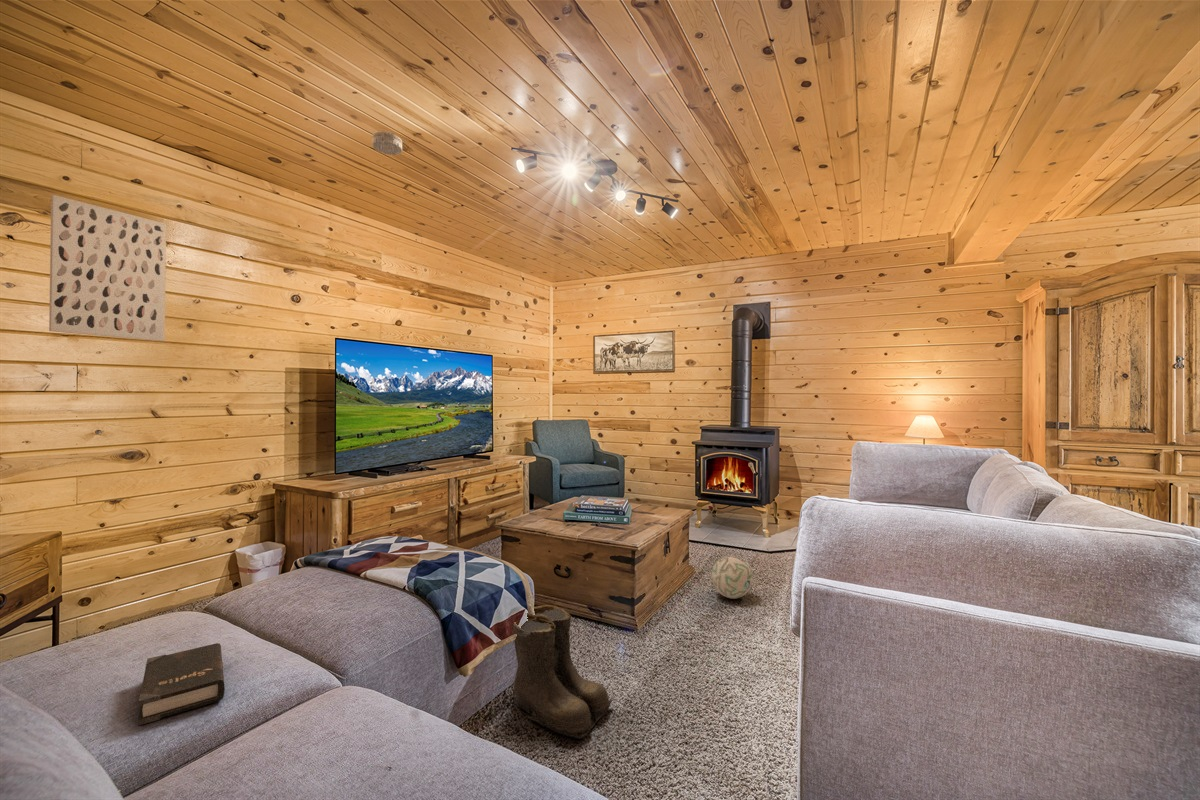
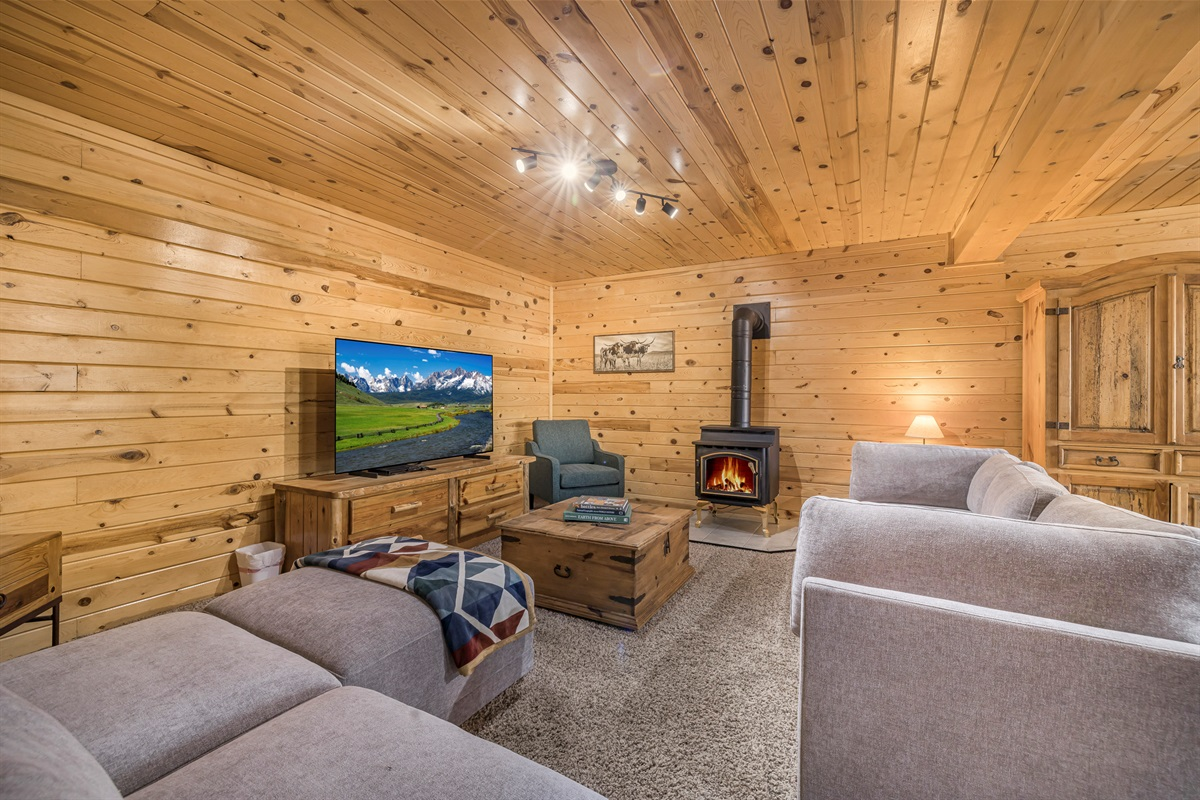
- boots [512,604,613,740]
- hardback book [138,642,226,726]
- smoke detector [371,130,403,156]
- ball [711,556,753,600]
- wall art [48,194,167,342]
